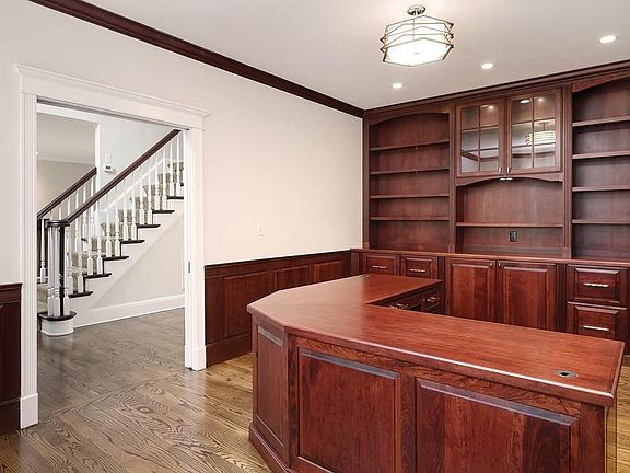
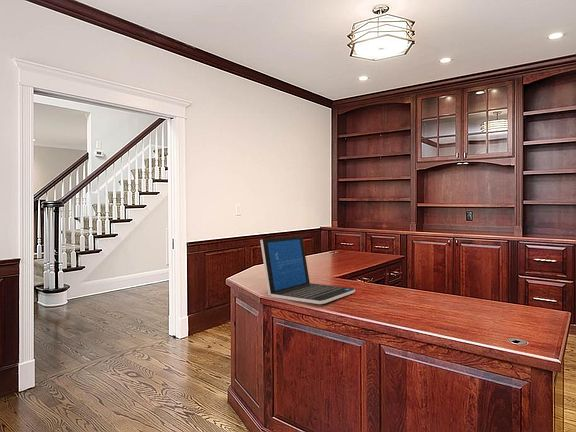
+ laptop [259,235,356,305]
